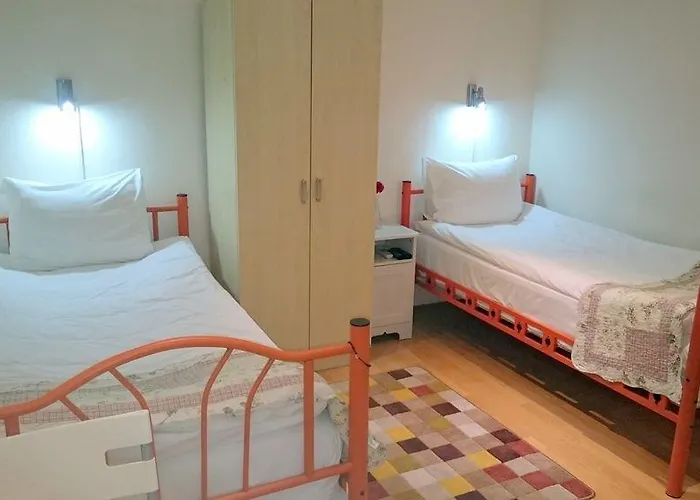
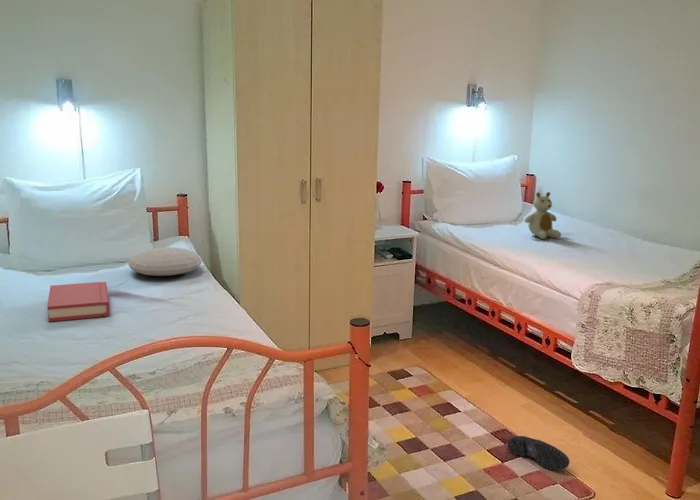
+ hardback book [46,281,111,322]
+ shoe [507,435,570,471]
+ cushion [127,247,203,277]
+ stuffed bear [524,191,562,240]
